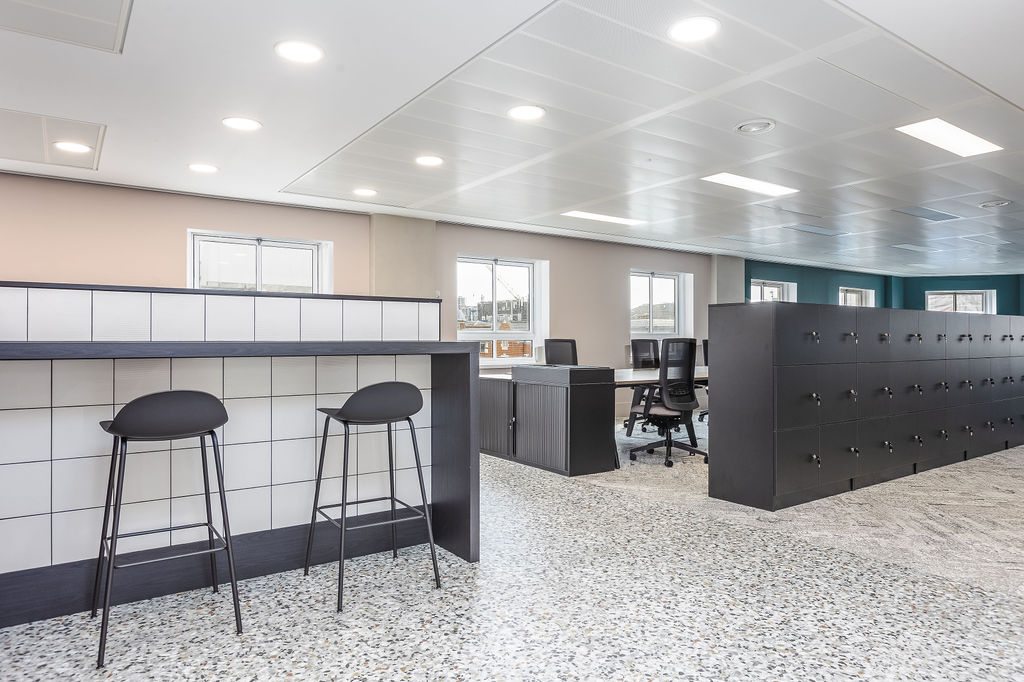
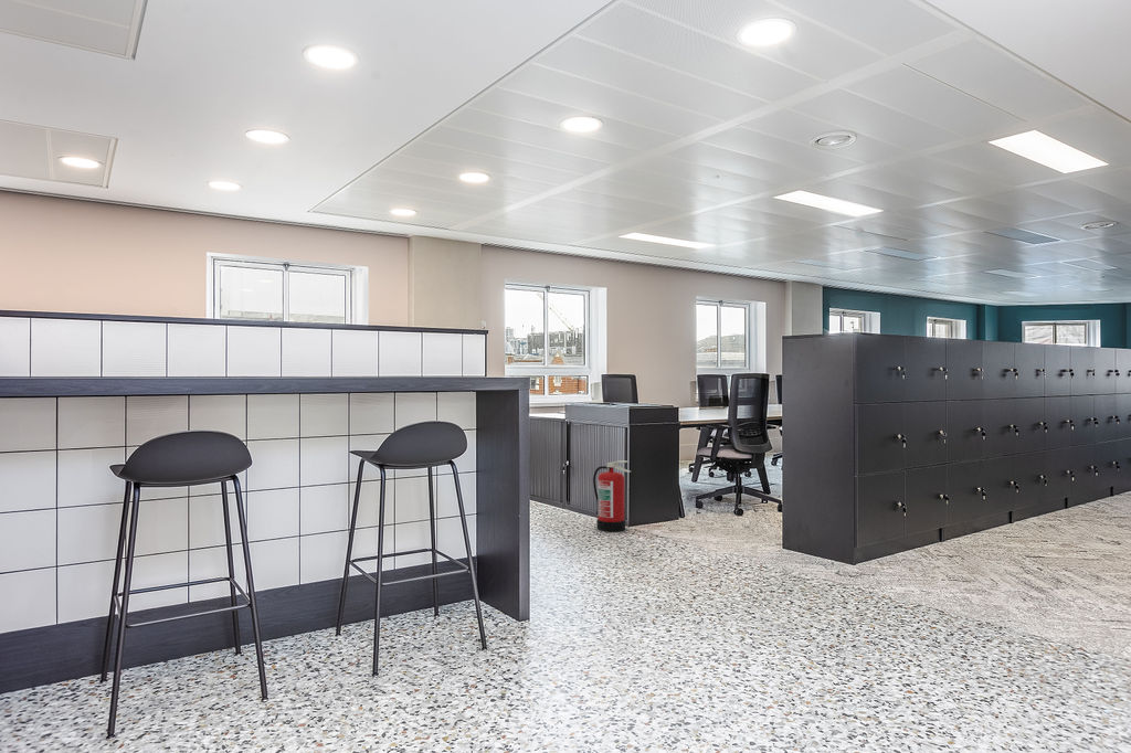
+ fire extinguisher [592,459,631,533]
